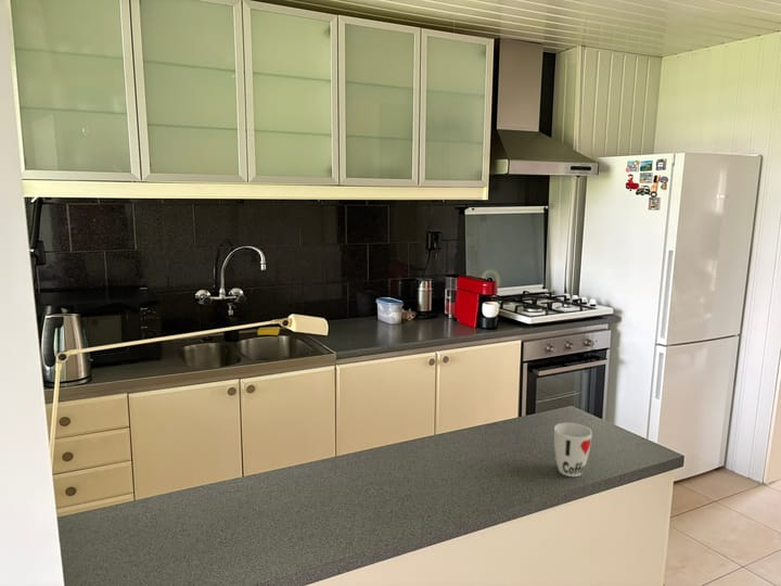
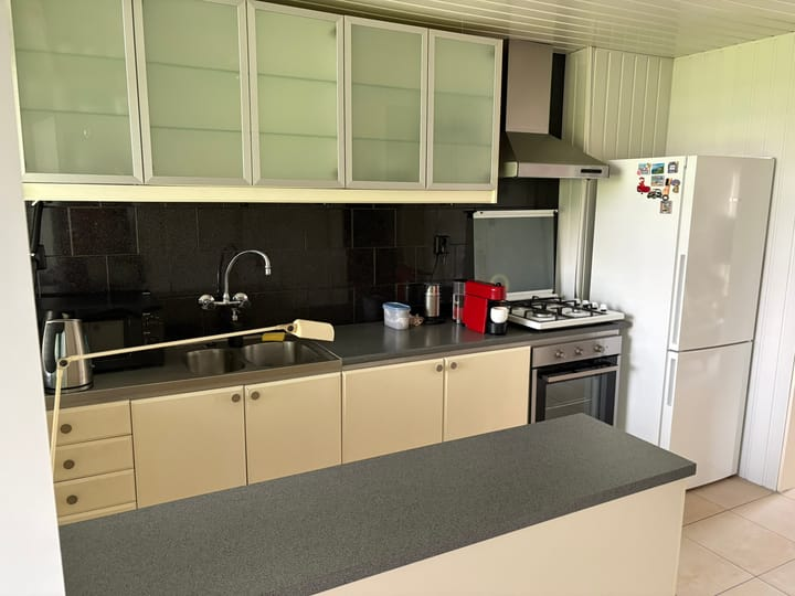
- cup [553,422,593,477]
